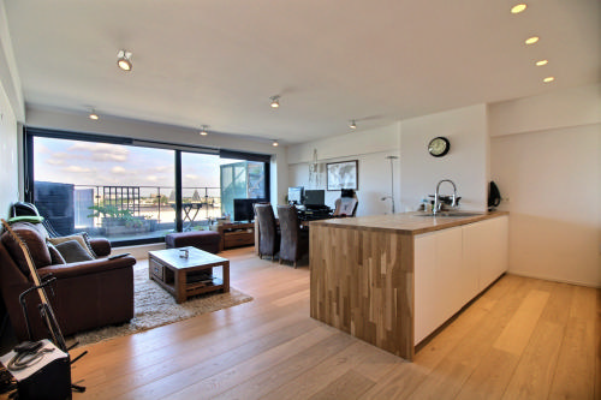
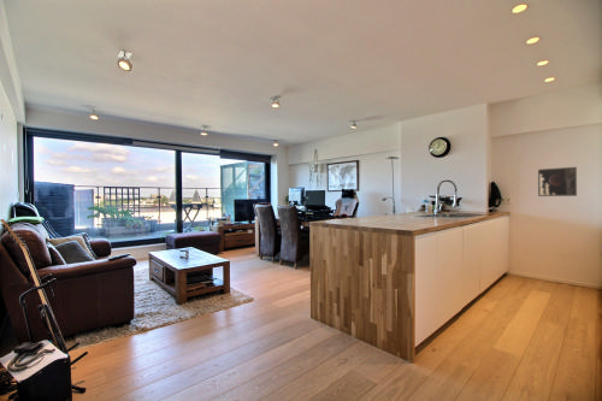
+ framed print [537,166,578,197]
